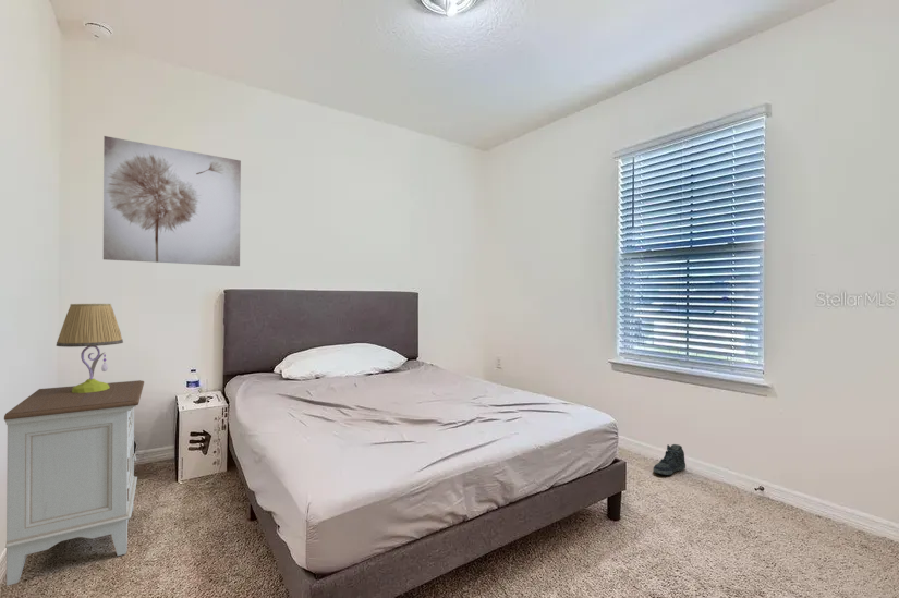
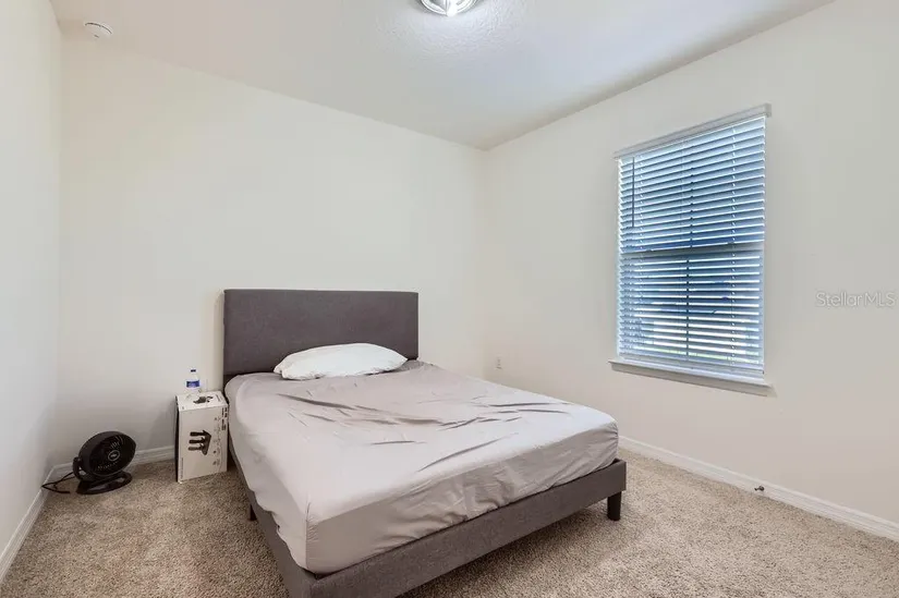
- wall art [102,135,242,267]
- table lamp [54,303,124,393]
- nightstand [3,379,145,587]
- sneaker [652,443,687,476]
